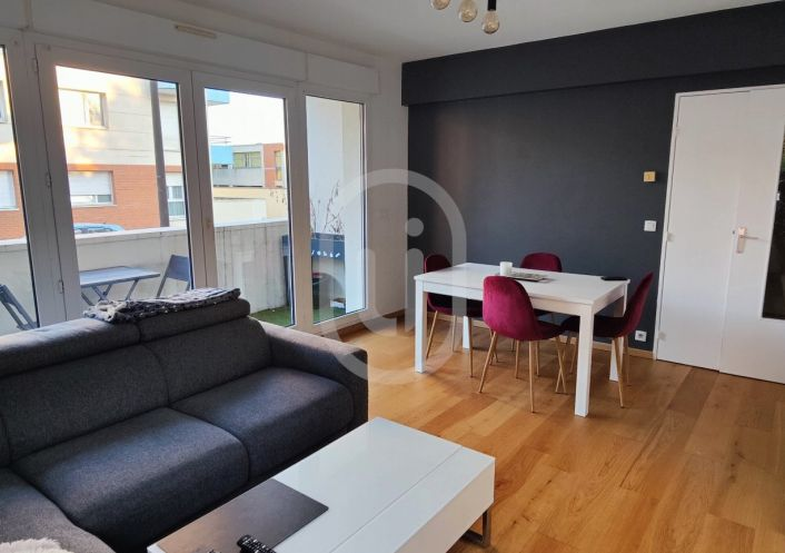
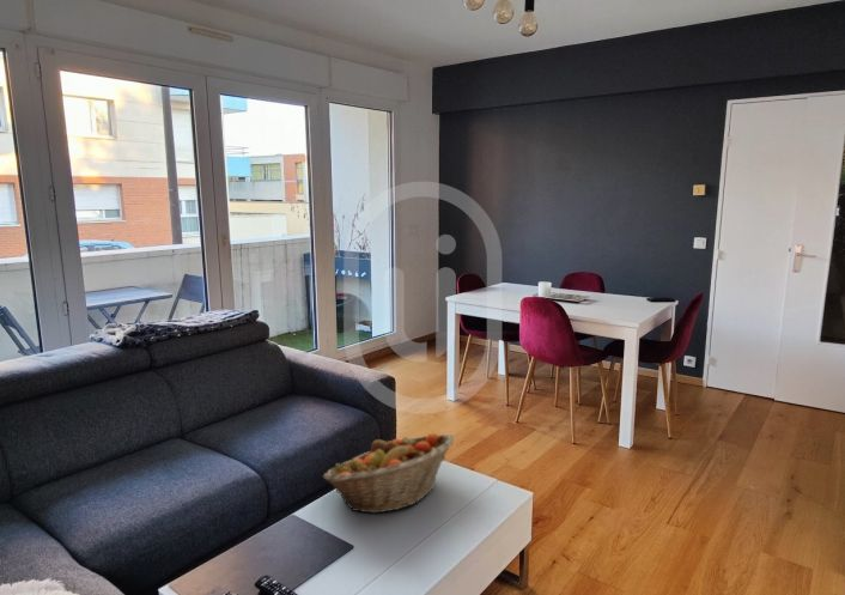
+ fruit basket [322,432,455,514]
